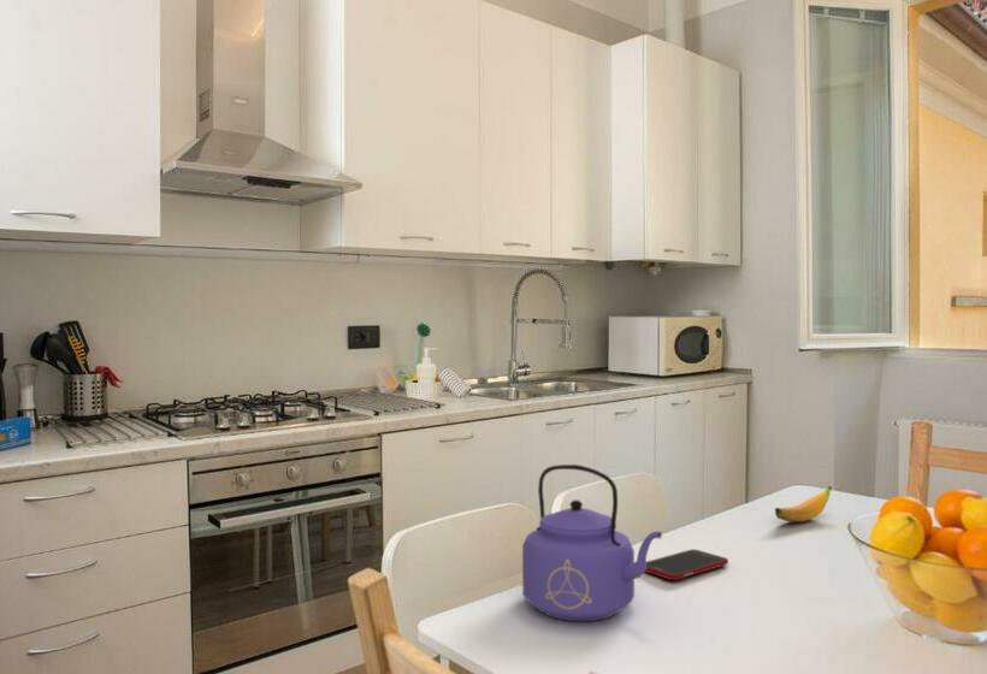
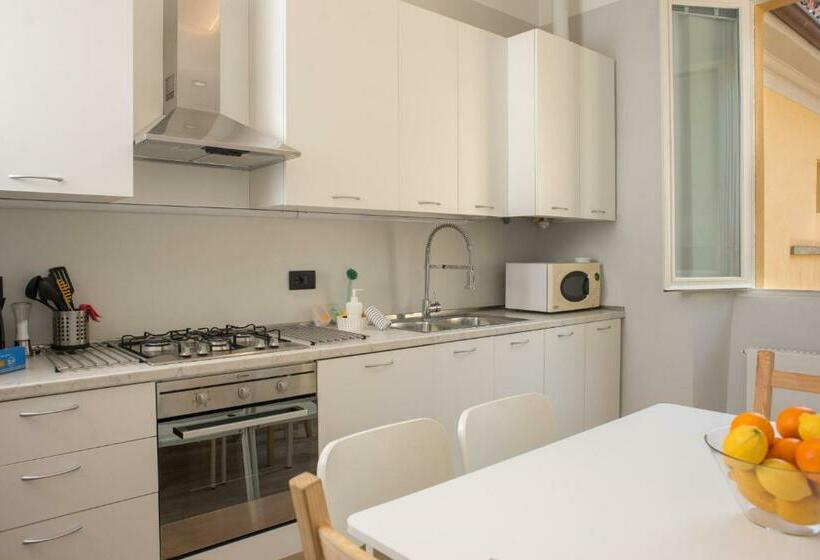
- banana [774,485,833,524]
- cell phone [645,548,729,581]
- kettle [521,463,663,622]
